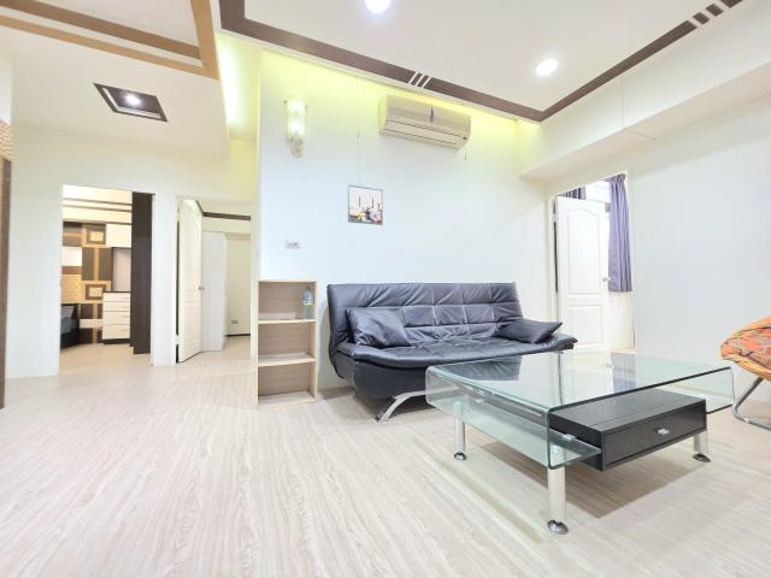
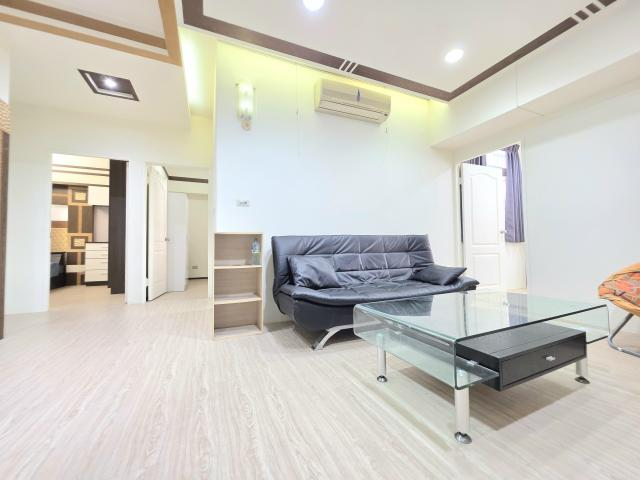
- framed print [347,183,384,226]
